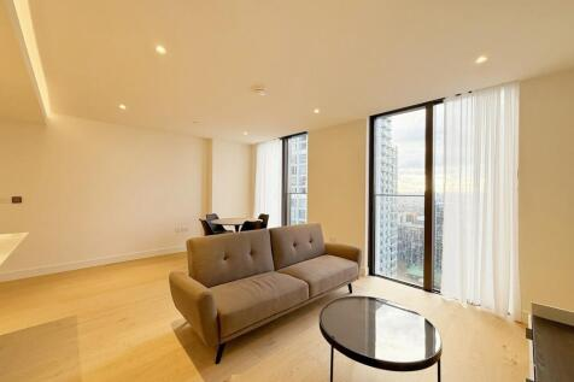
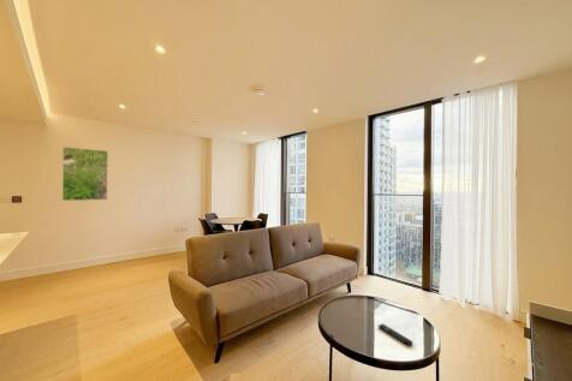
+ remote control [377,322,415,346]
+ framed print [61,145,109,202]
